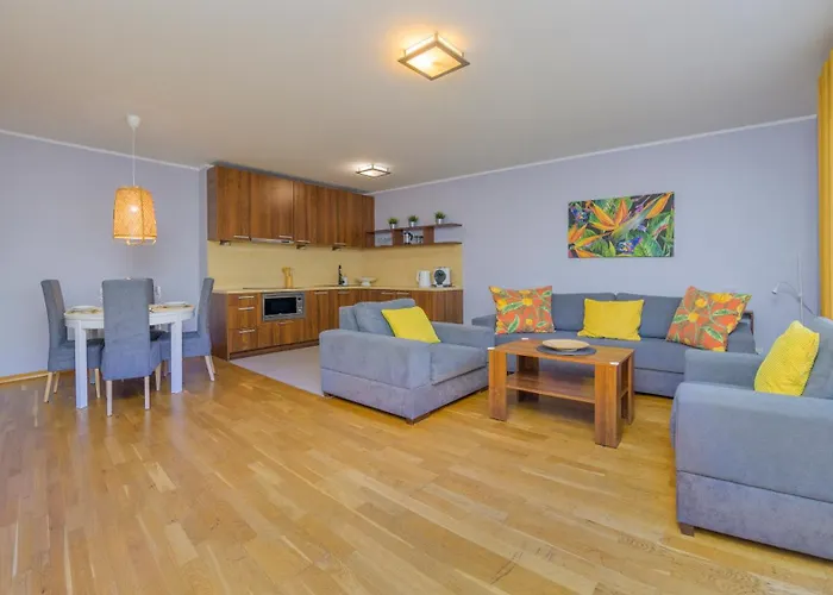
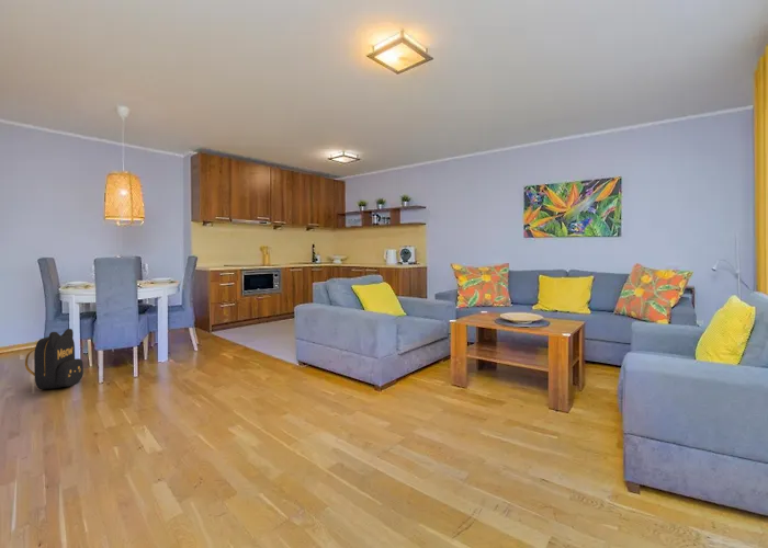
+ backpack [24,328,84,390]
